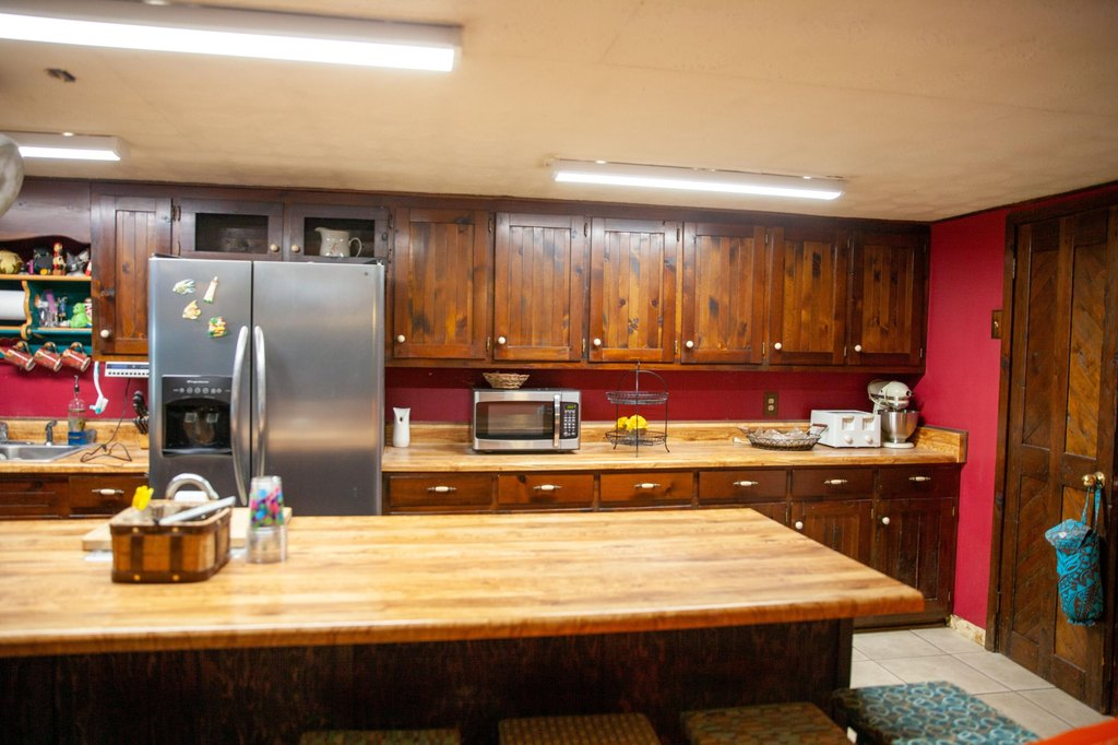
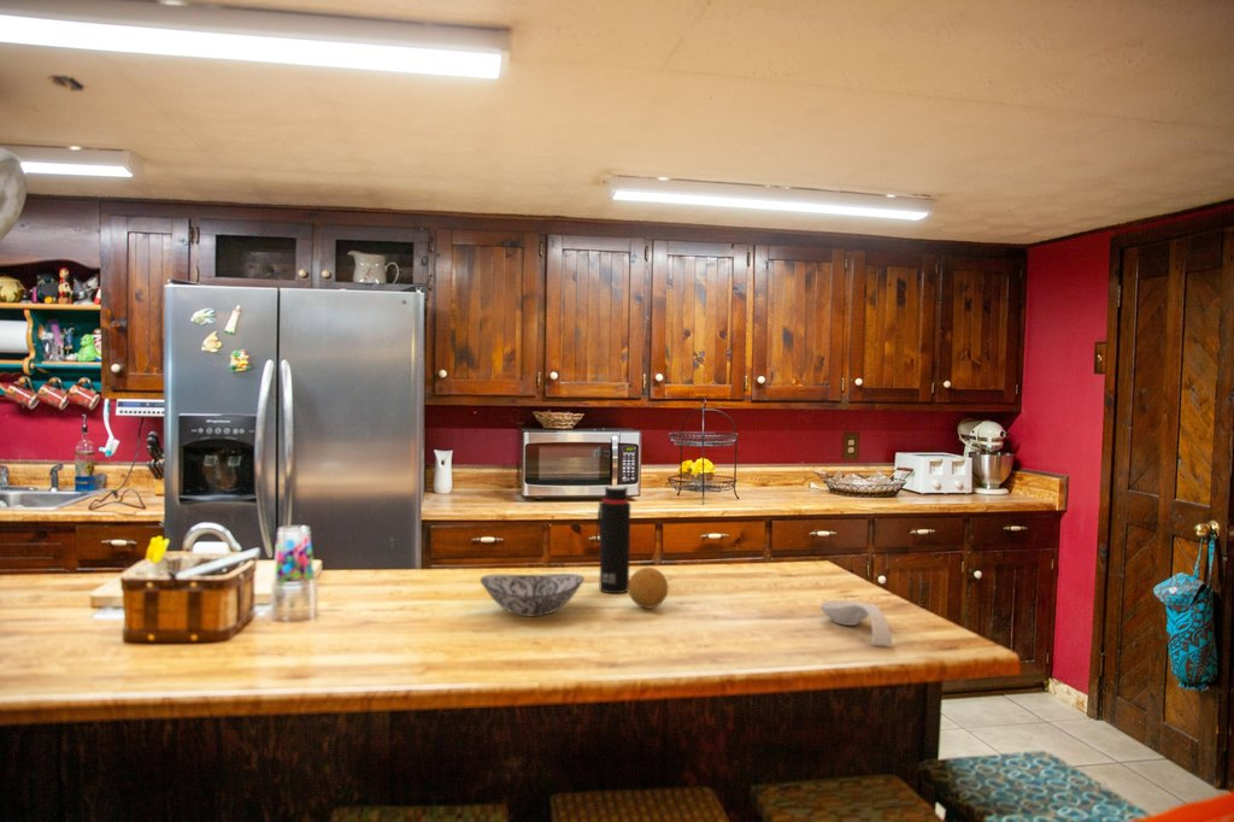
+ fruit [628,566,669,610]
+ water bottle [594,485,631,594]
+ decorative bowl [480,573,586,617]
+ spoon rest [819,599,893,646]
